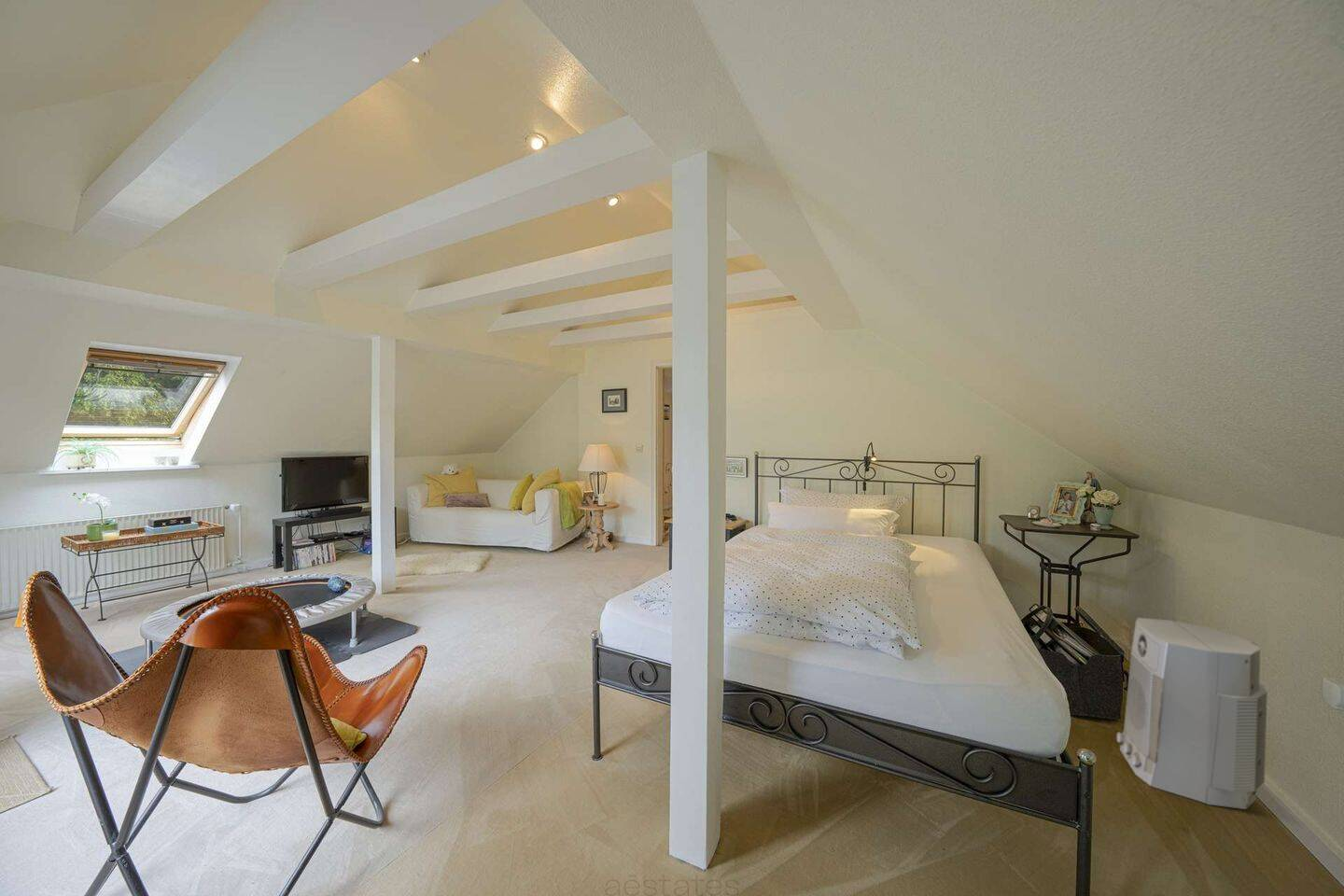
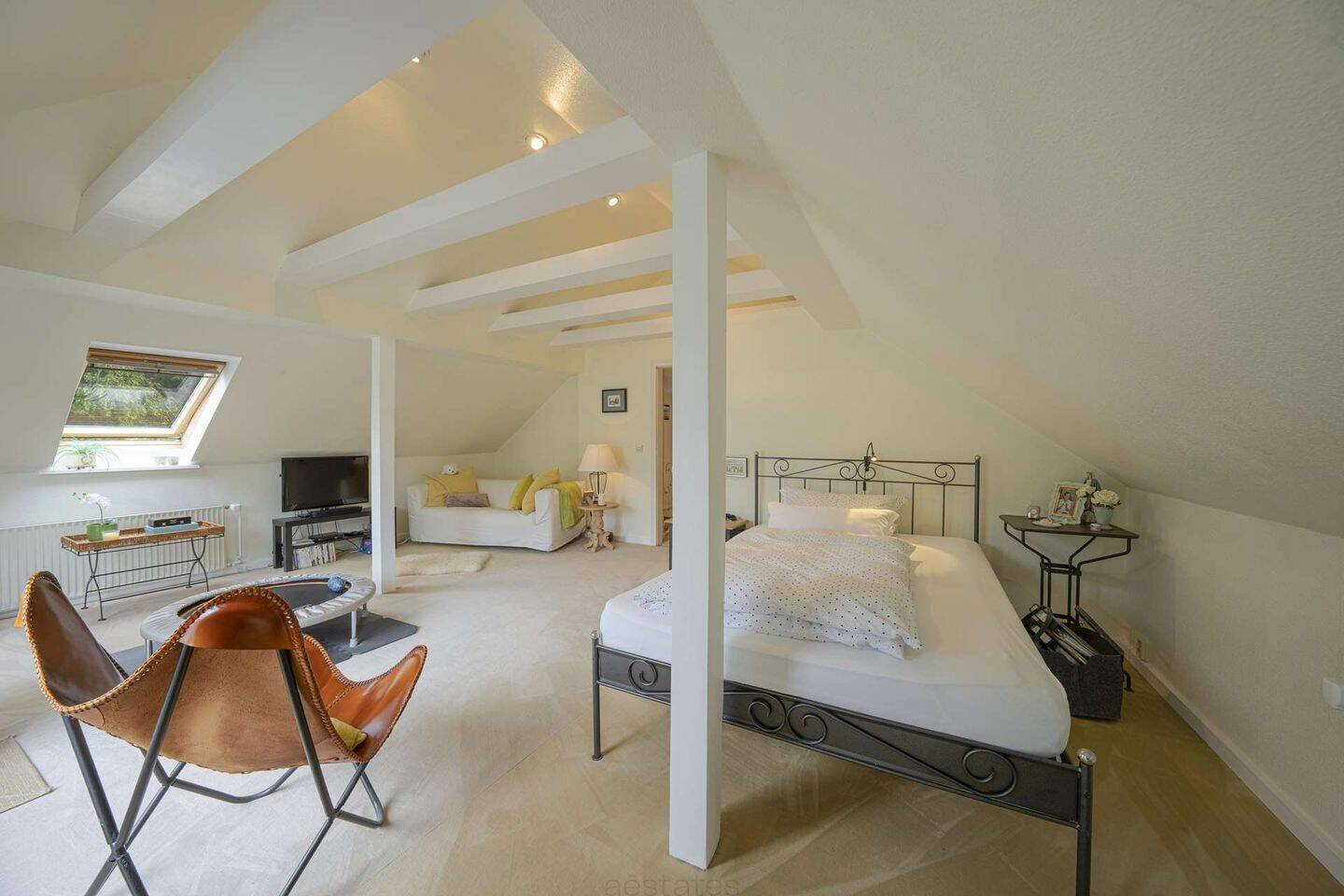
- air purifier [1115,617,1268,810]
